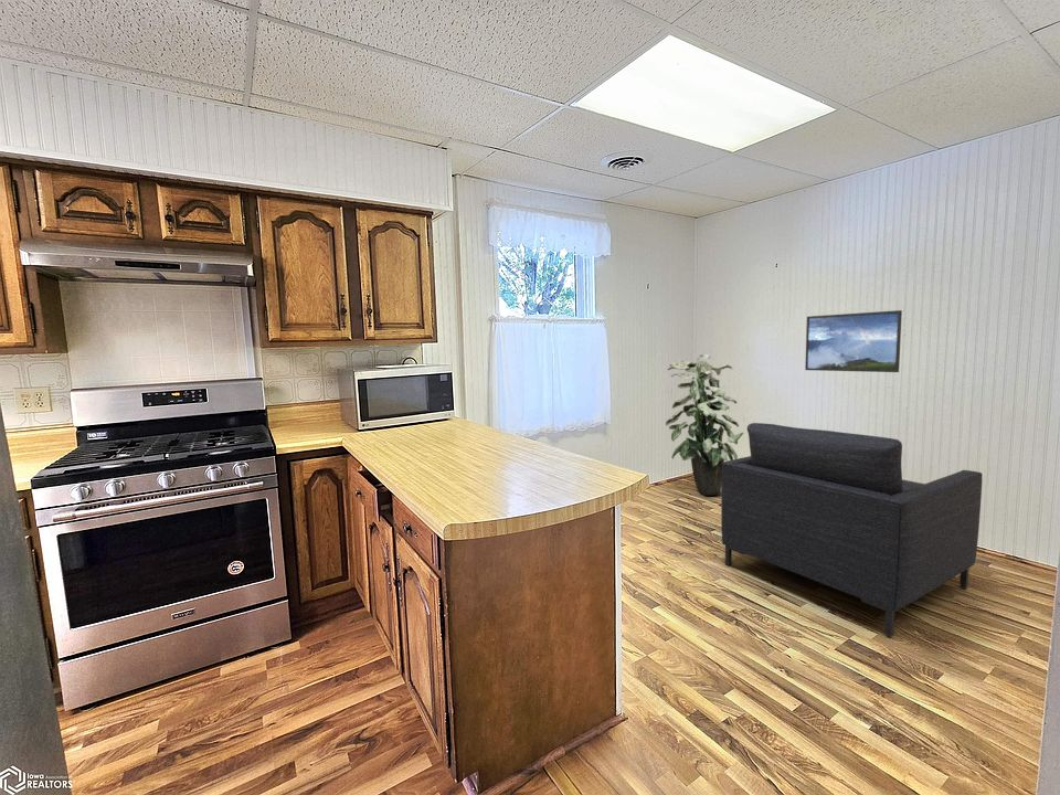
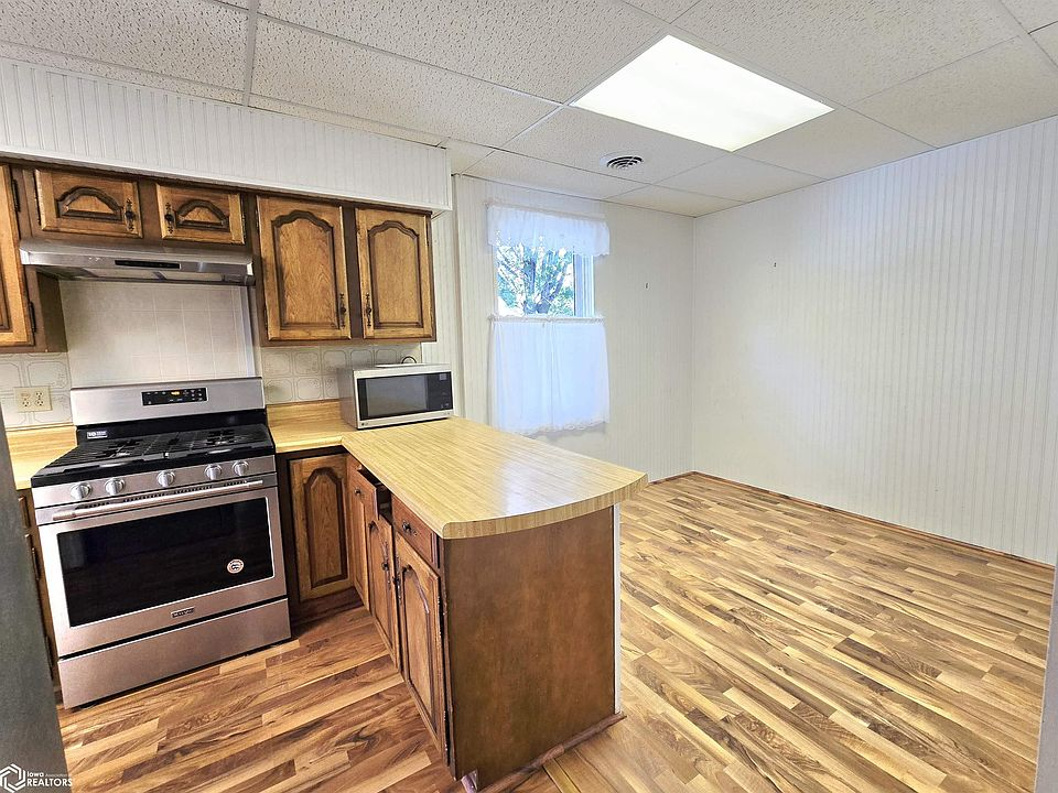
- indoor plant [665,353,744,496]
- chair [720,422,984,638]
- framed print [804,309,903,373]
